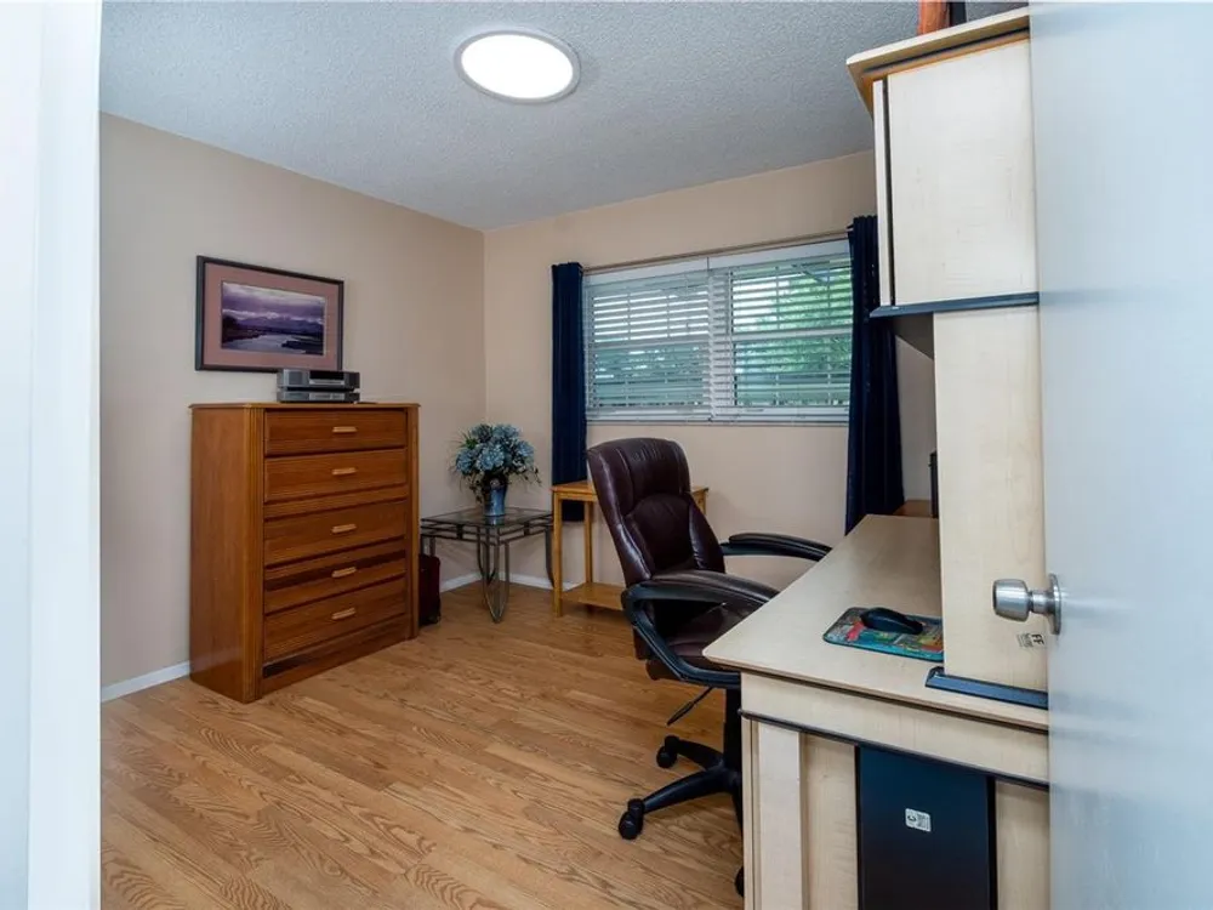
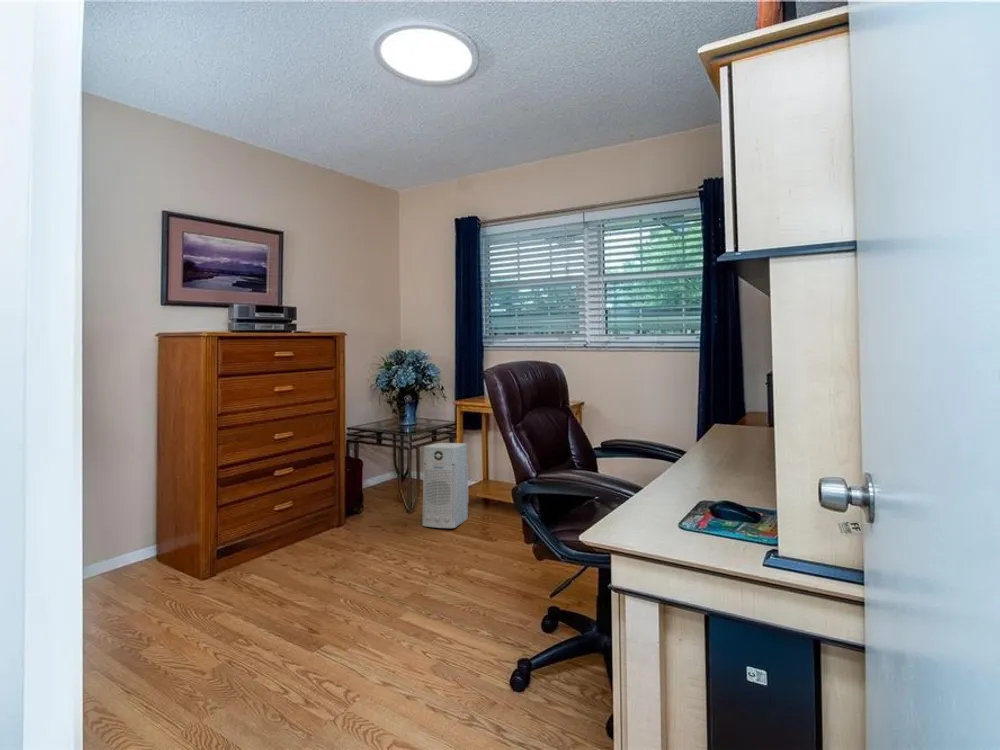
+ air purifier [421,442,469,529]
